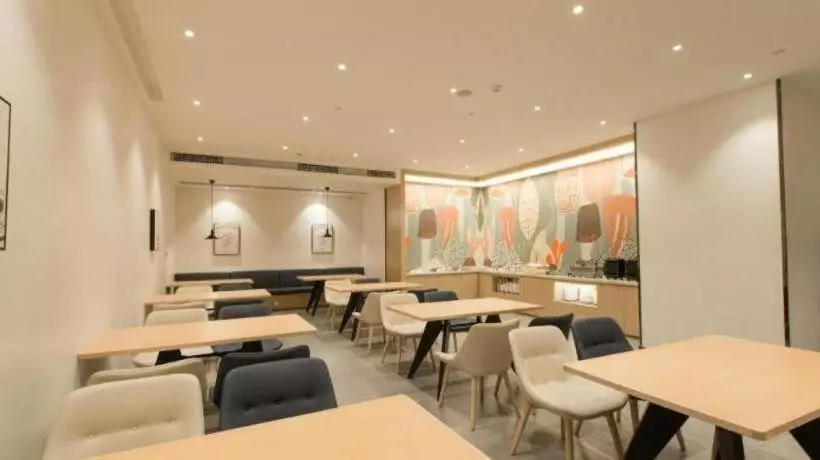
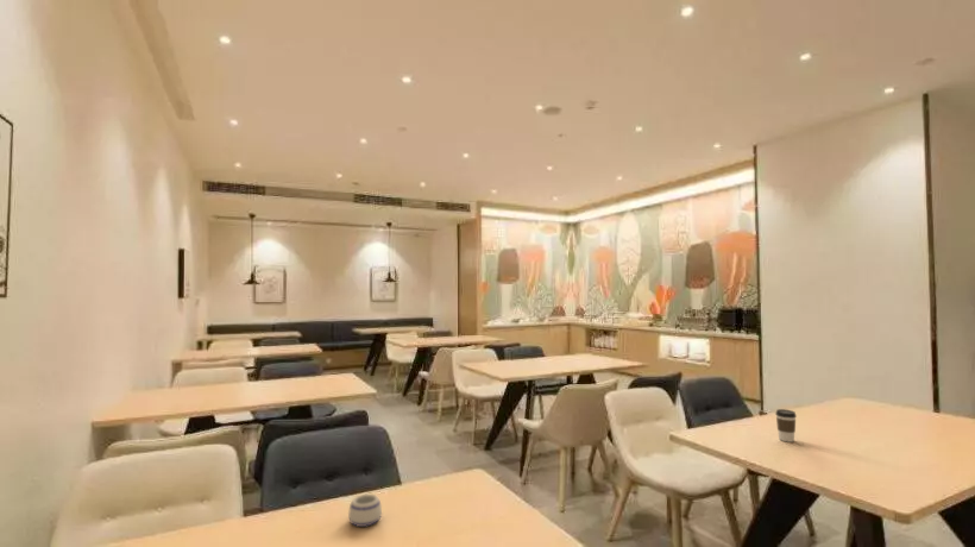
+ mug [347,492,383,528]
+ coffee cup [774,408,798,444]
